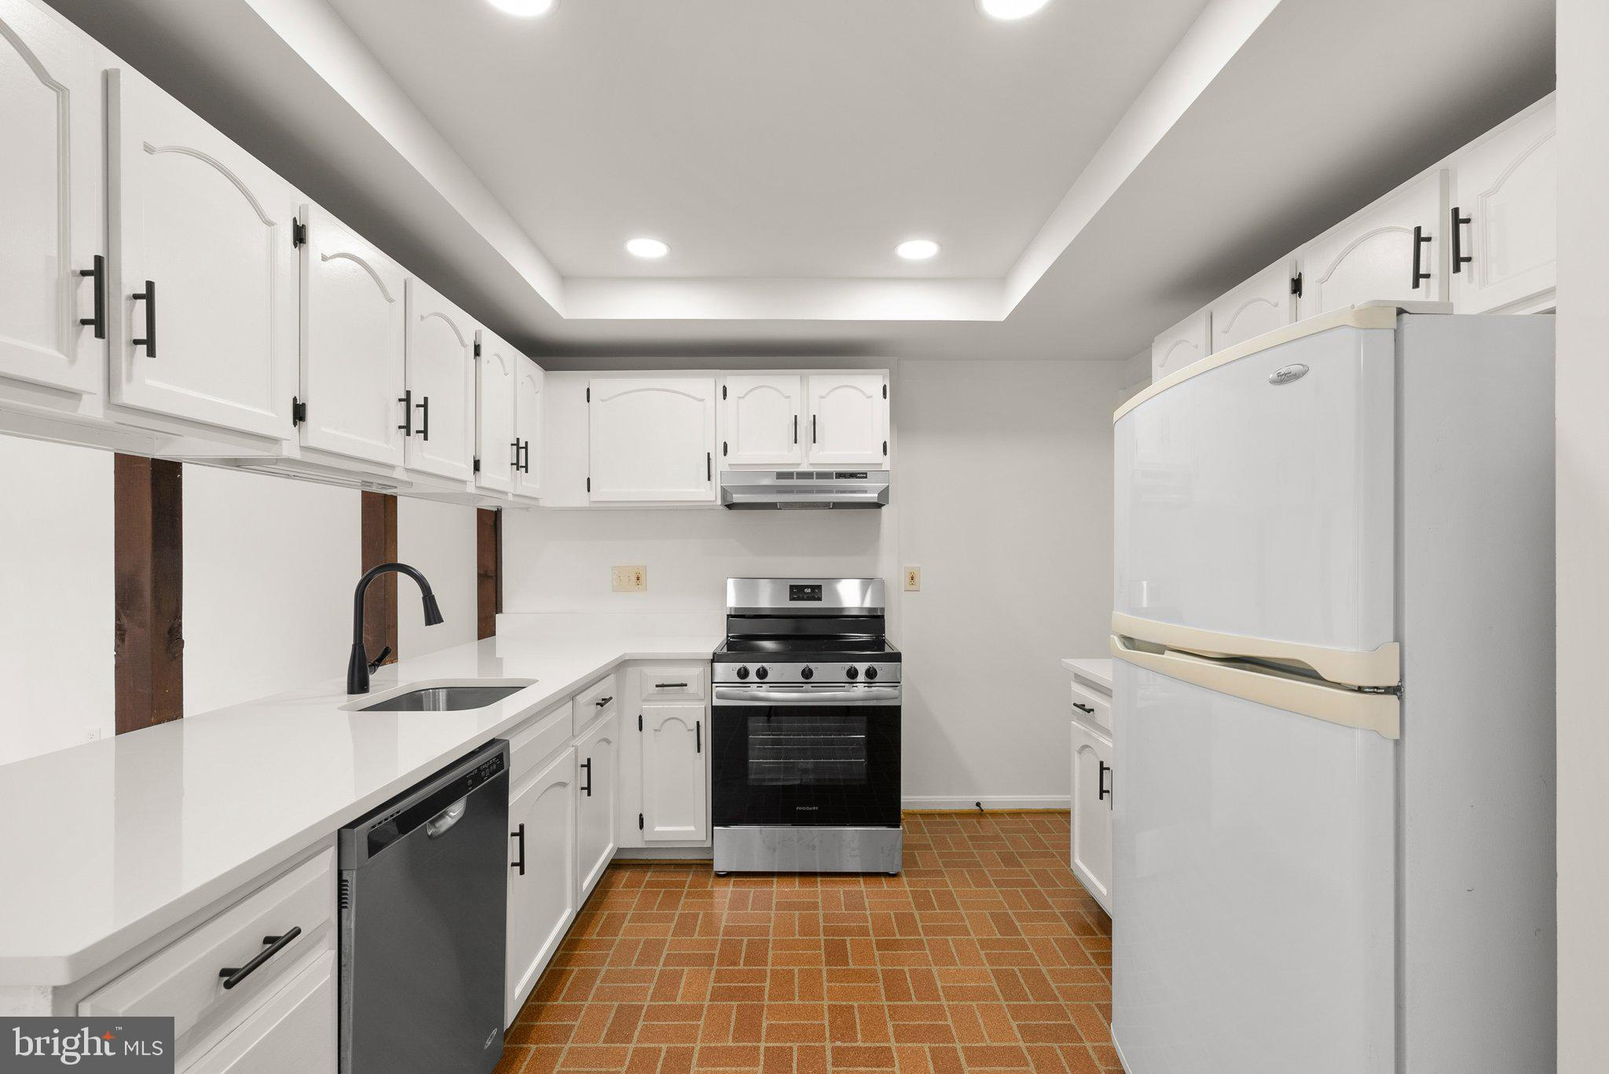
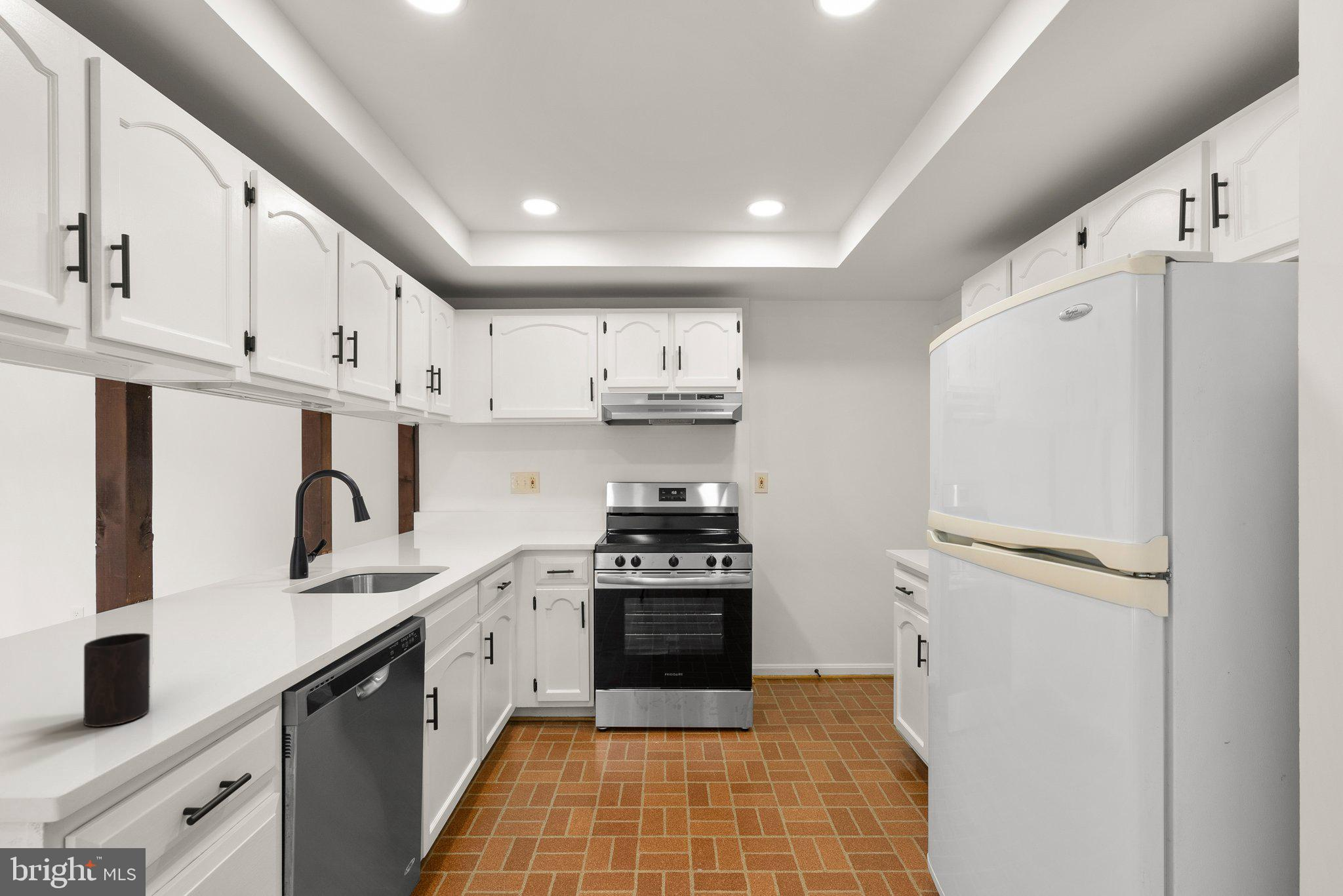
+ cup [83,633,151,728]
